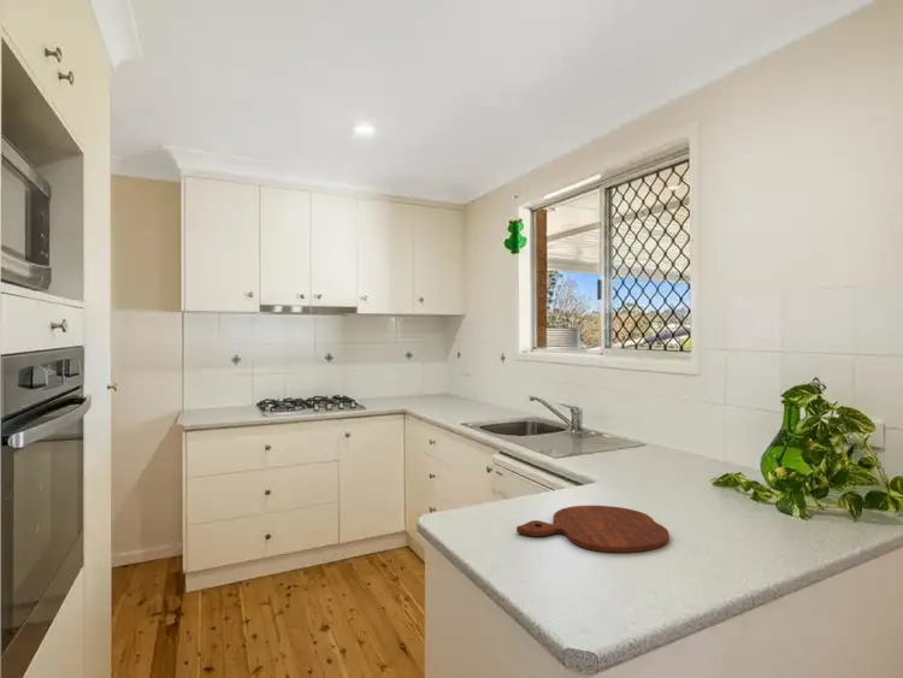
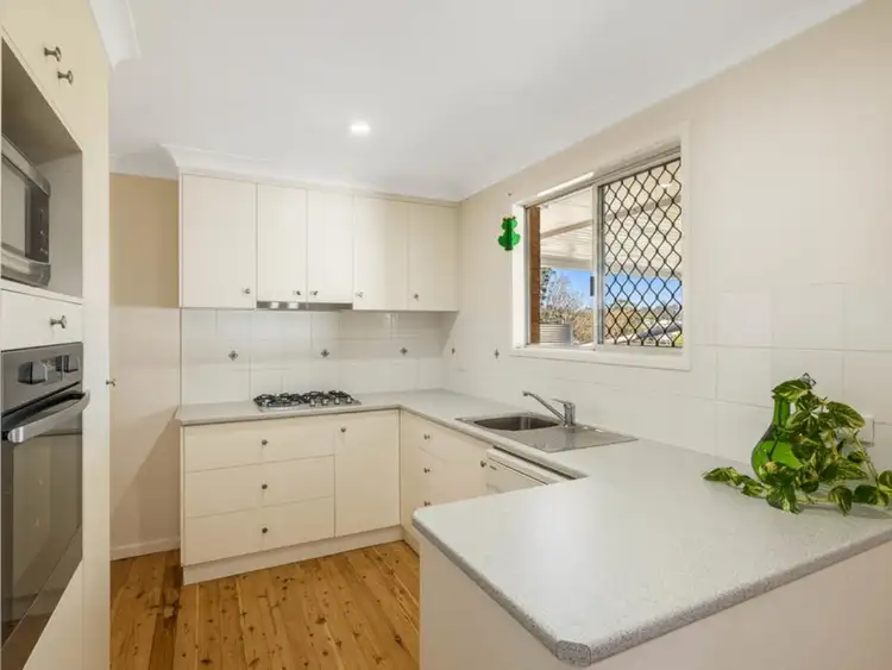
- cutting board [515,505,671,554]
